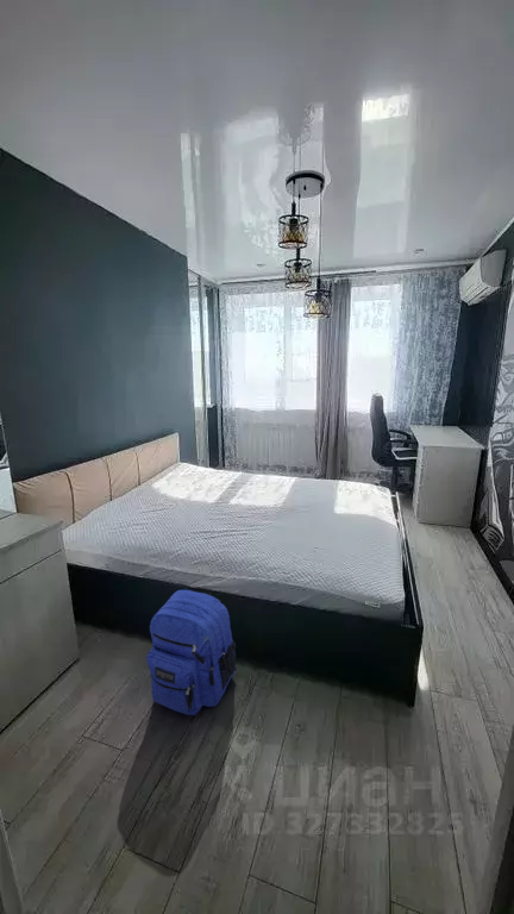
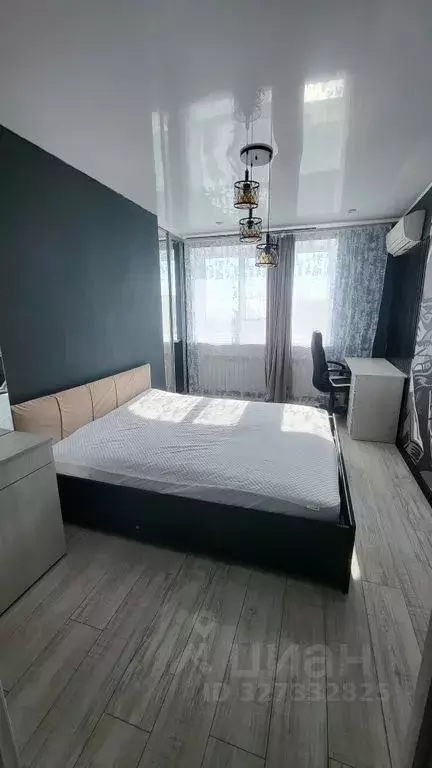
- backpack [145,589,238,716]
